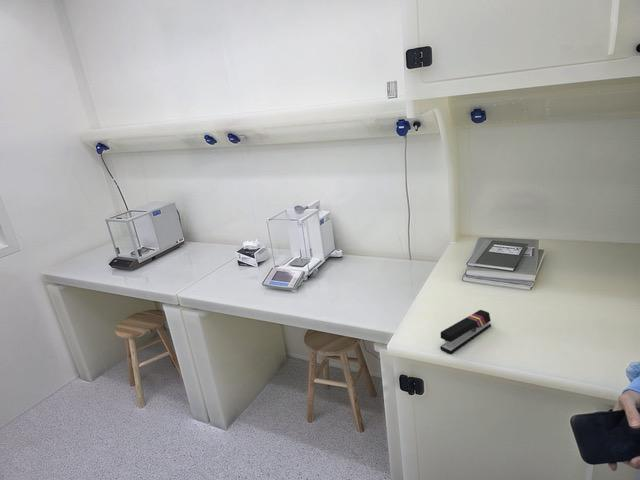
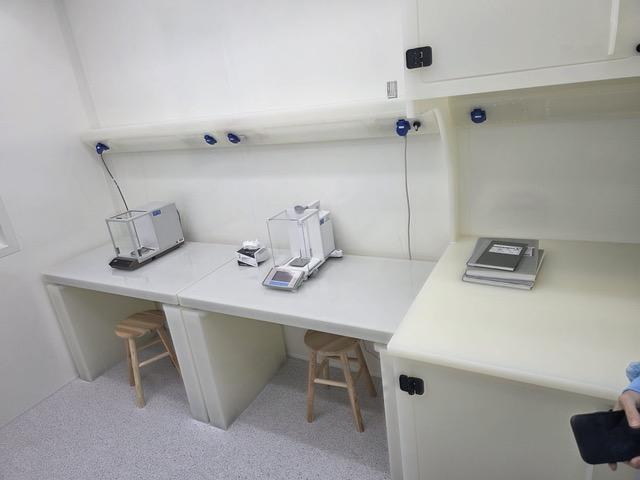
- stapler [440,309,492,354]
